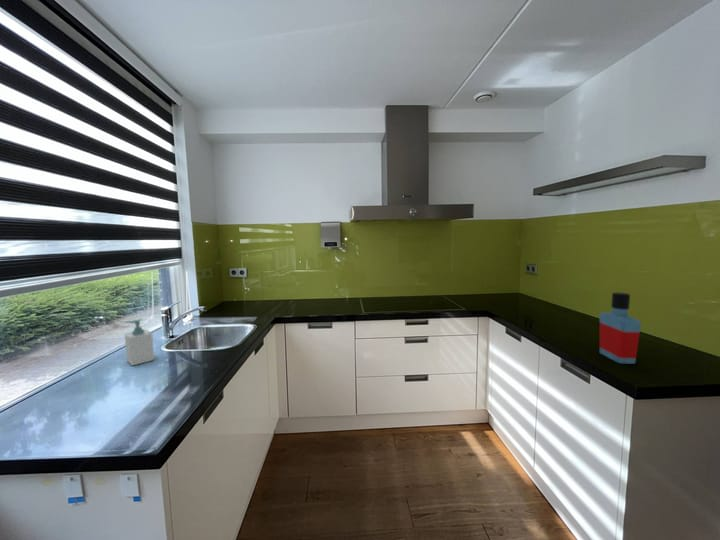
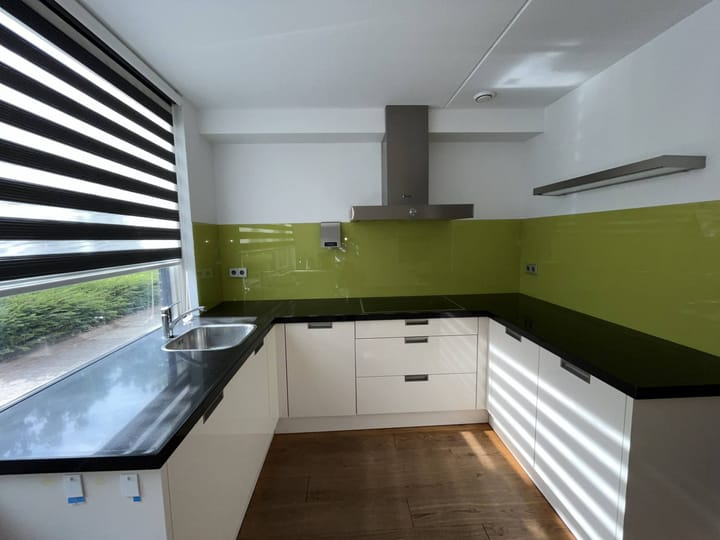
- bottle [599,292,642,365]
- soap bottle [123,318,155,367]
